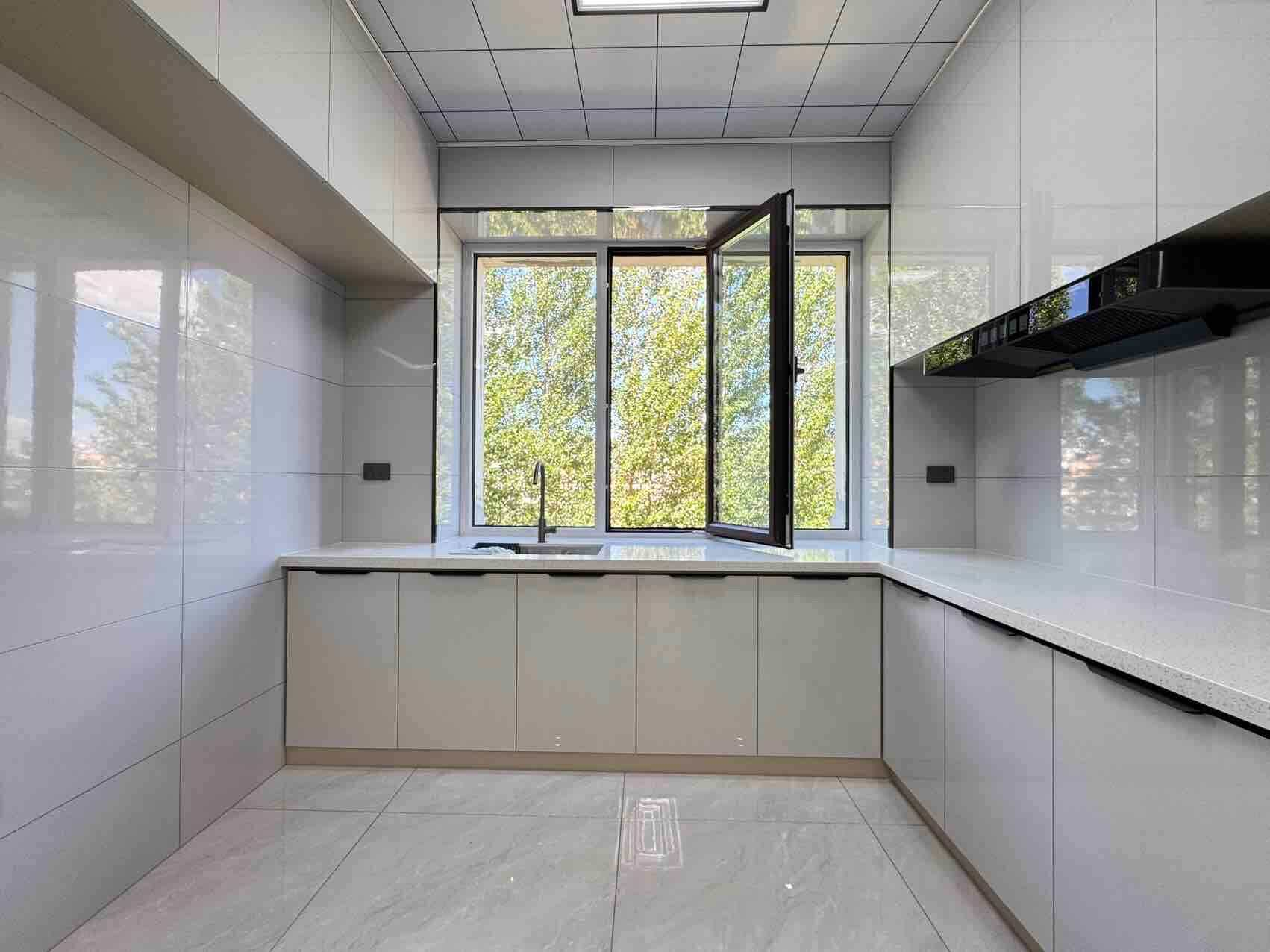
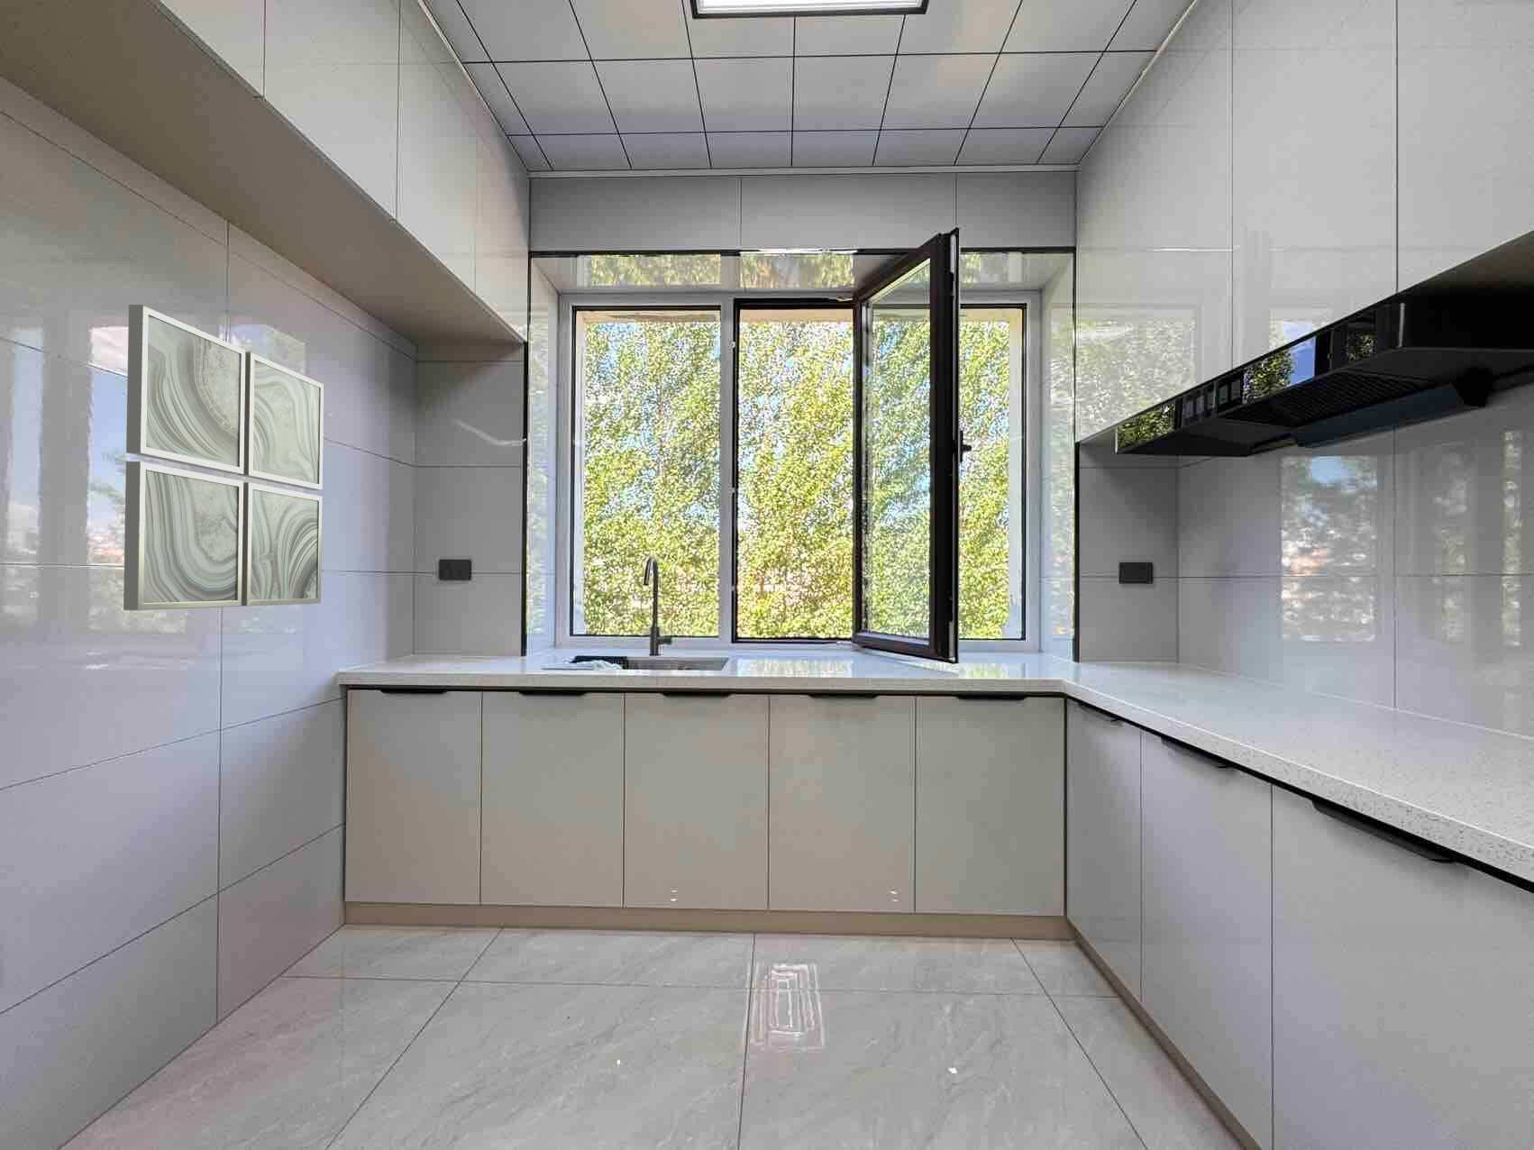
+ wall art [122,303,325,611]
